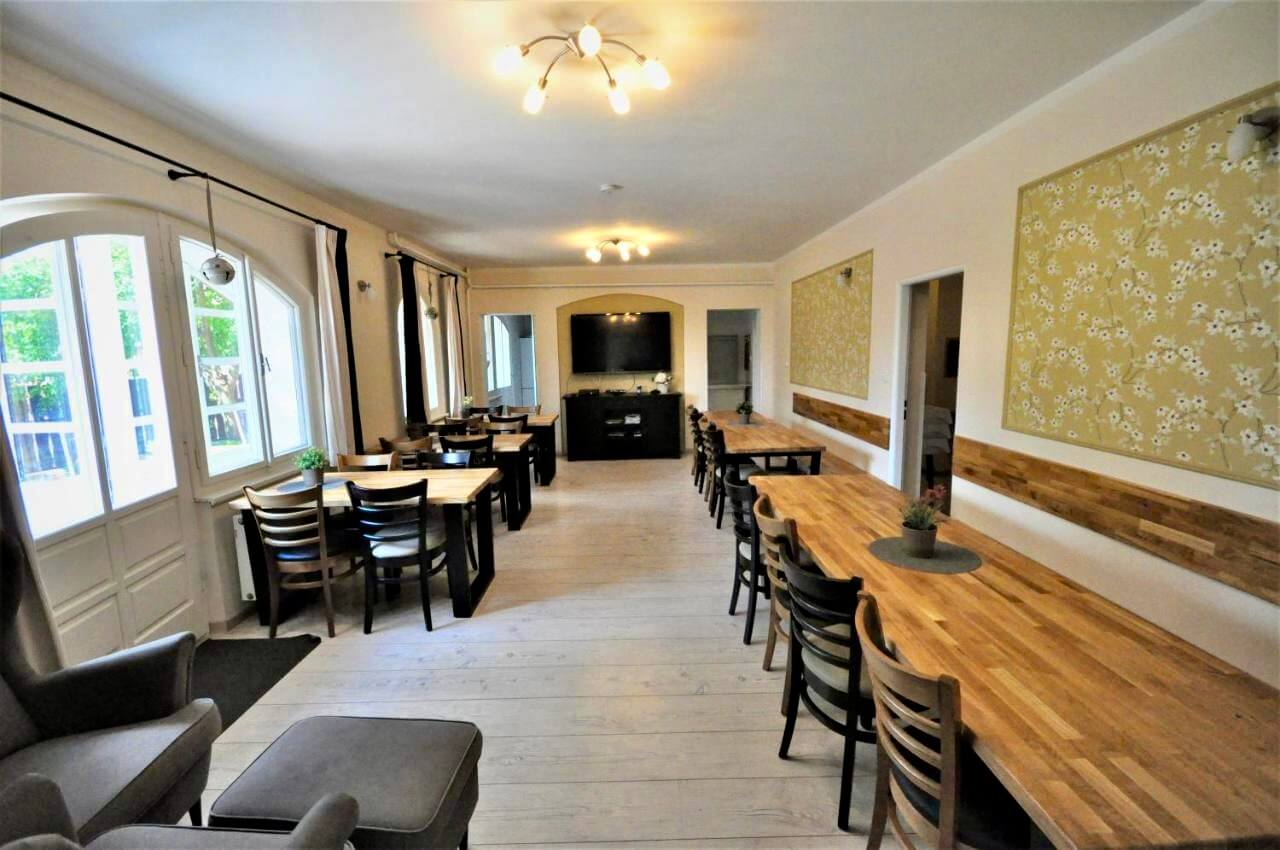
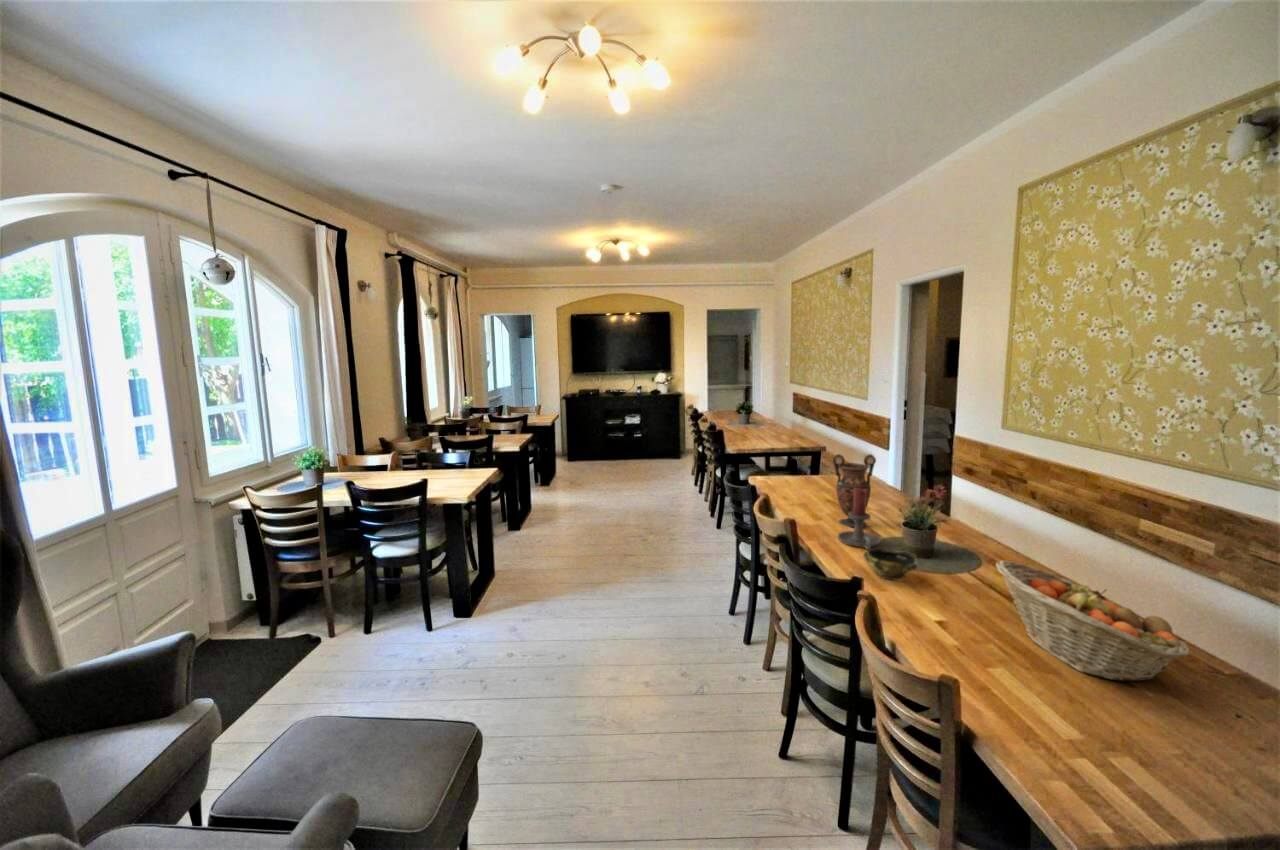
+ candle holder [837,488,882,550]
+ vase [832,453,877,528]
+ fruit basket [995,560,1191,682]
+ bowl [862,547,919,581]
